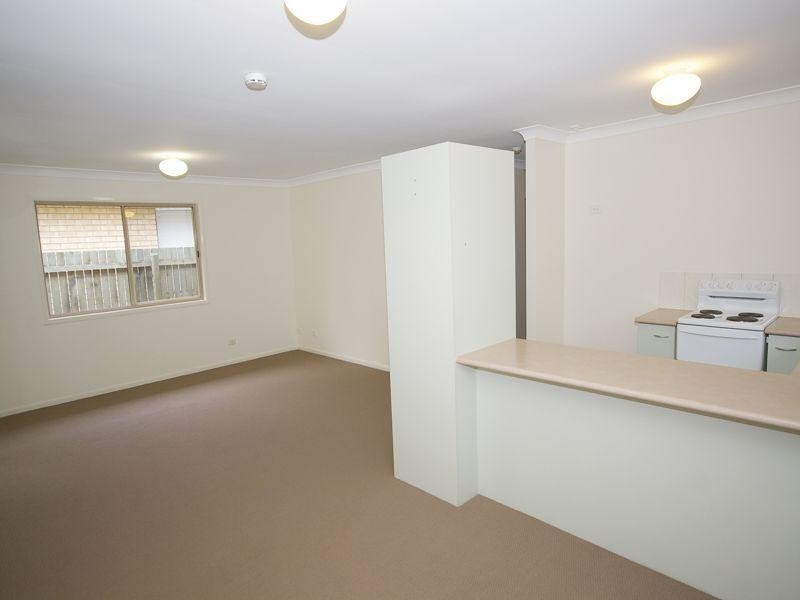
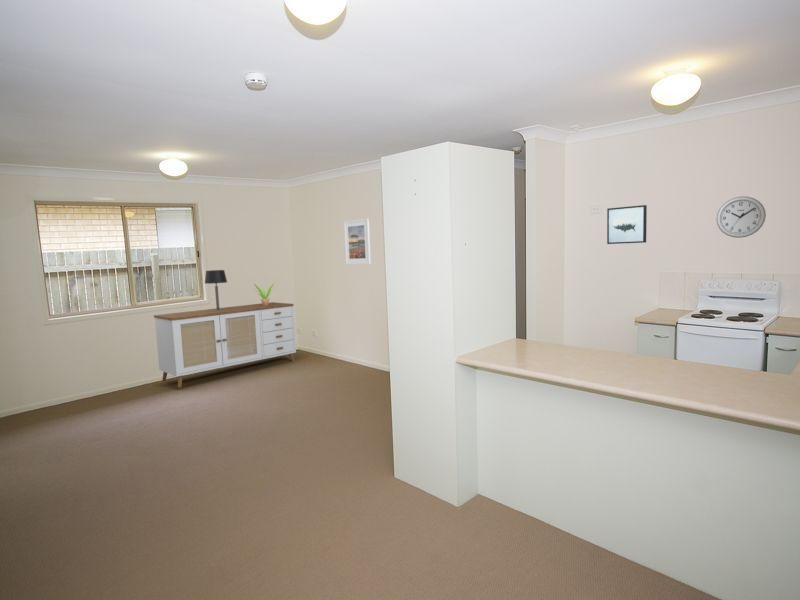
+ wall art [606,204,648,245]
+ potted plant [253,282,276,306]
+ sideboard [153,301,297,389]
+ wall clock [715,195,767,239]
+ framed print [343,218,372,266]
+ table lamp [204,269,228,311]
